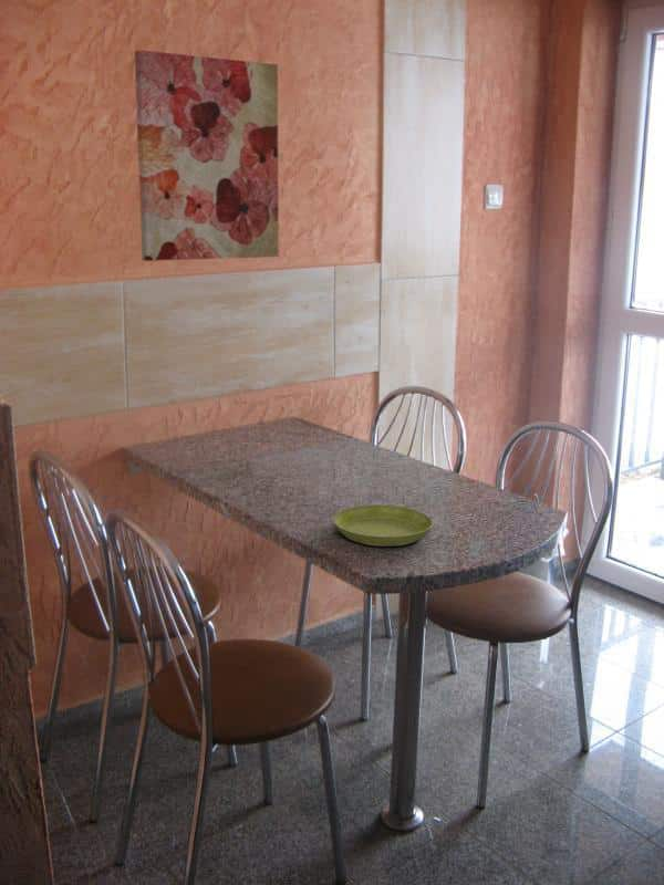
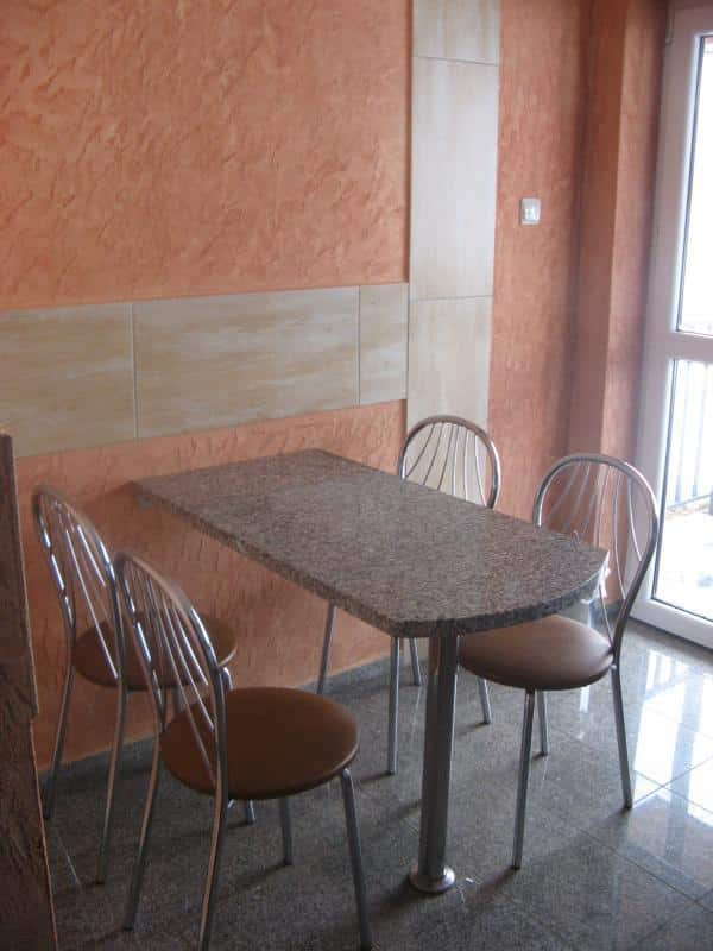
- wall art [133,49,280,262]
- saucer [332,504,434,548]
